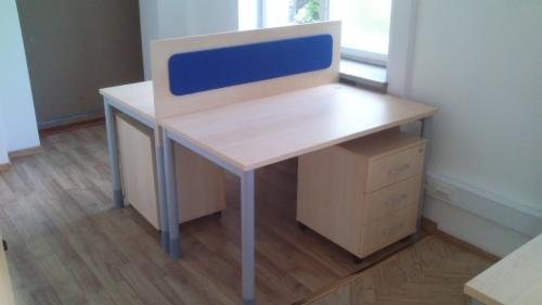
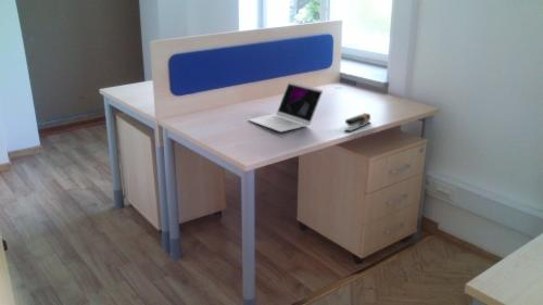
+ laptop [248,81,324,134]
+ stapler [343,112,371,132]
